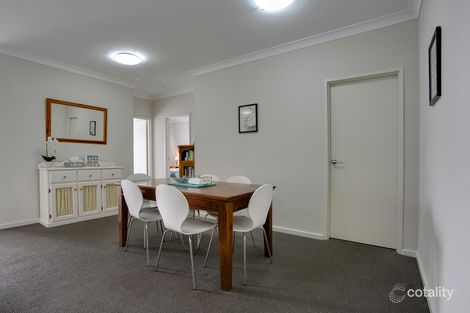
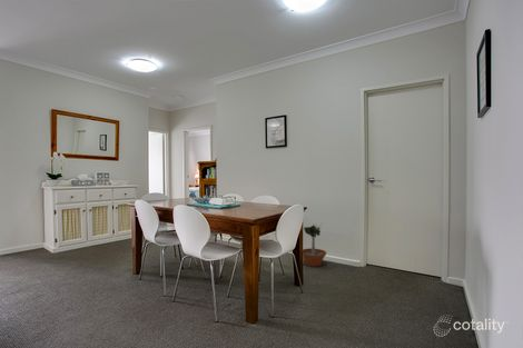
+ potted tree [302,221,327,268]
